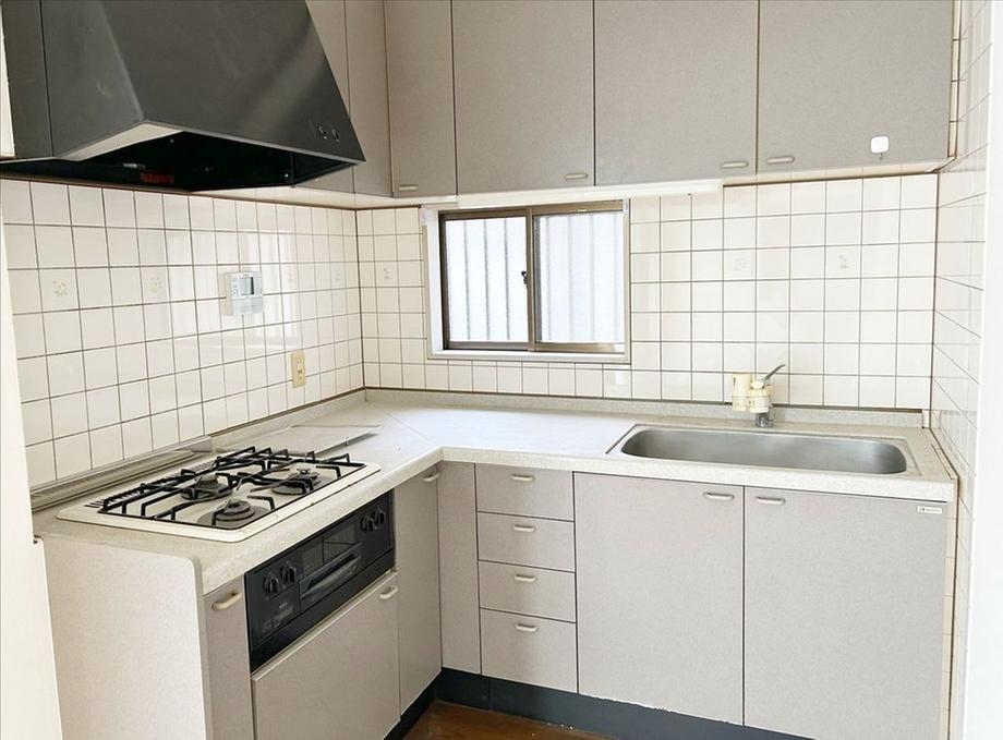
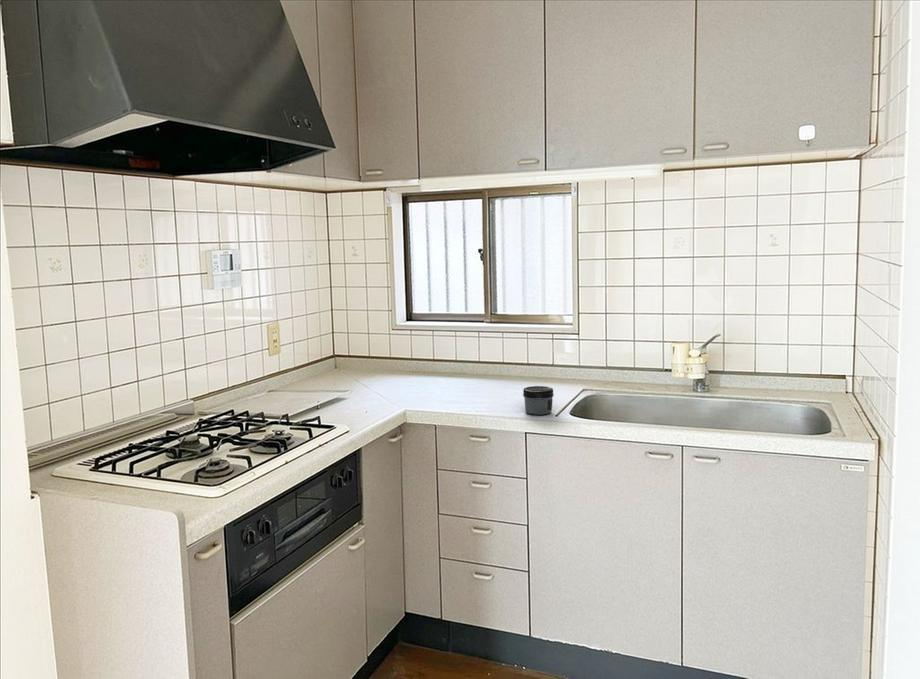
+ jar [522,385,555,416]
